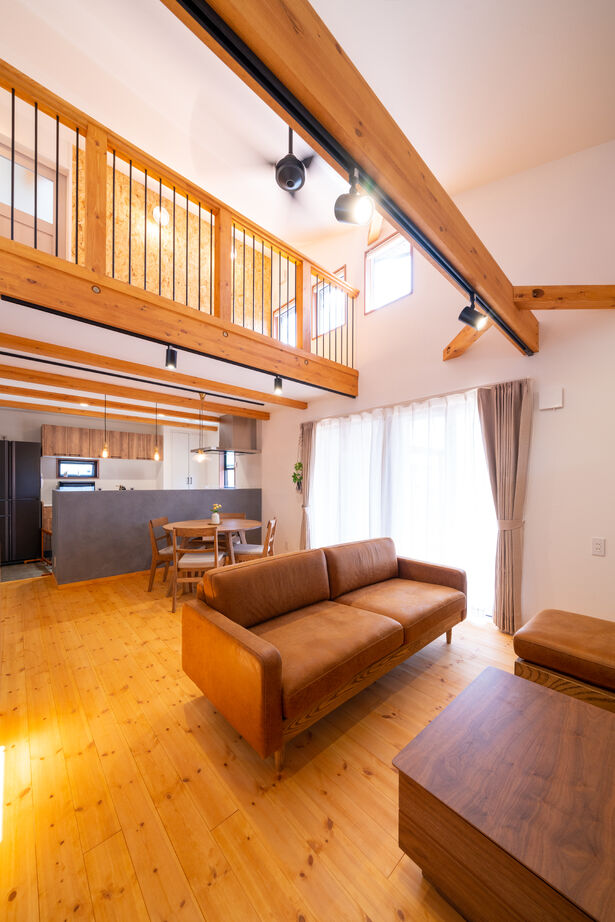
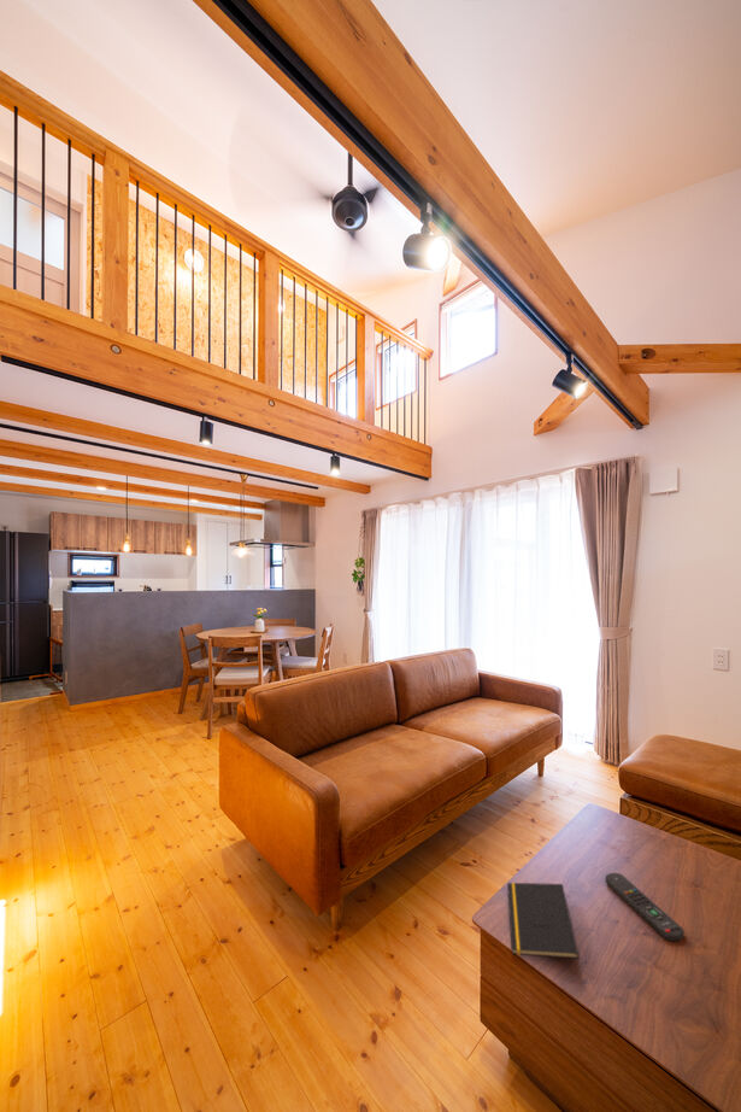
+ notepad [506,882,581,960]
+ remote control [604,872,686,942]
